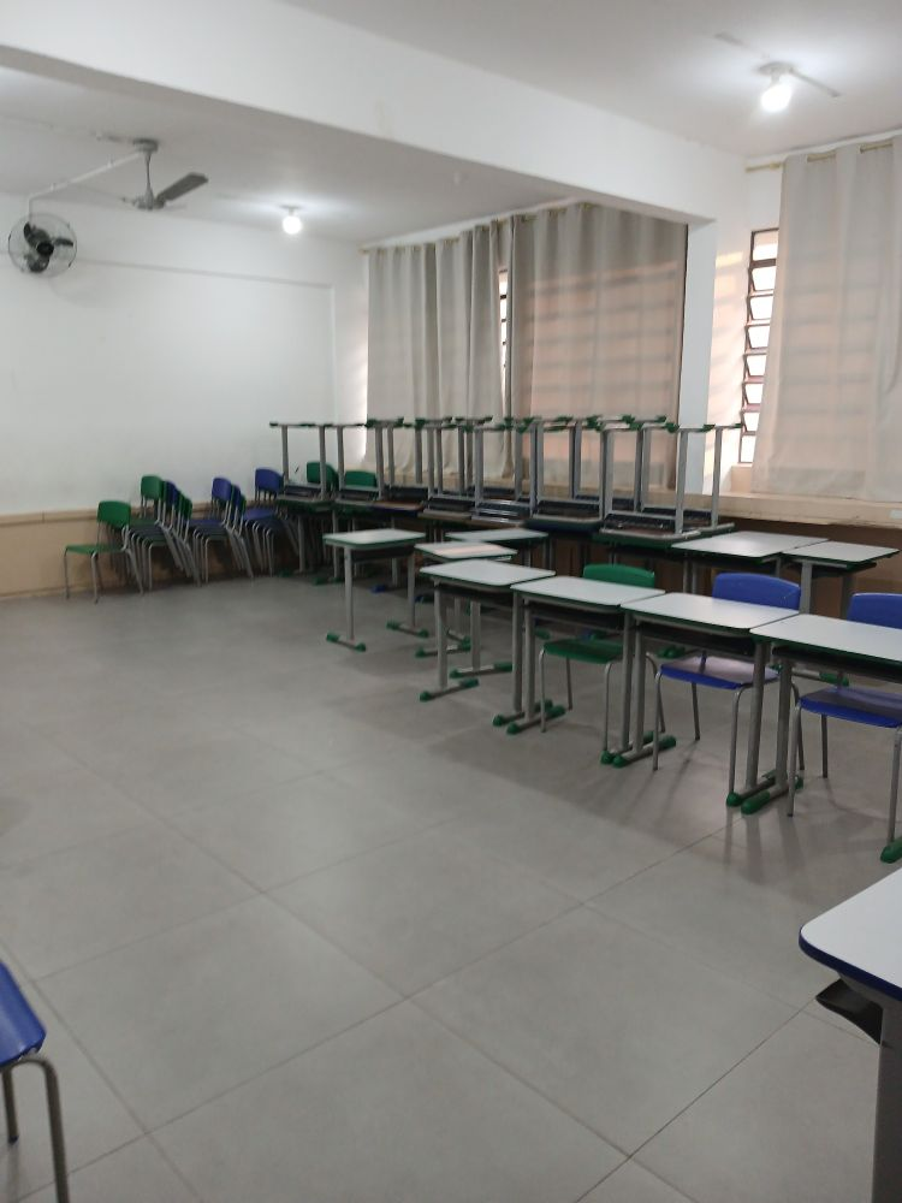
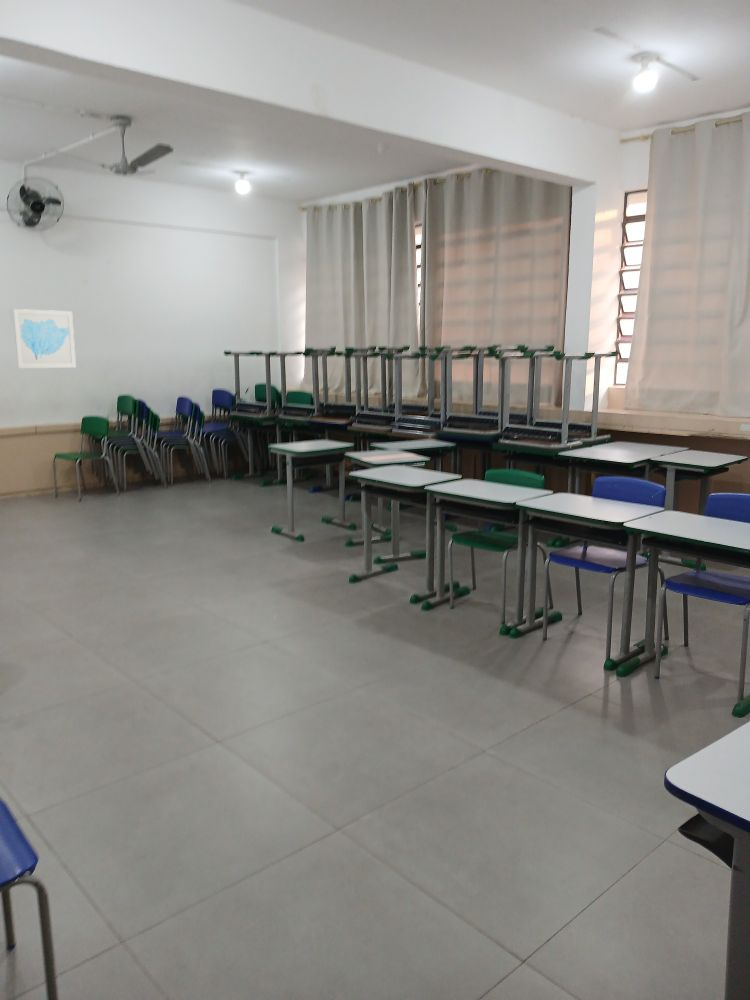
+ wall art [12,308,77,369]
